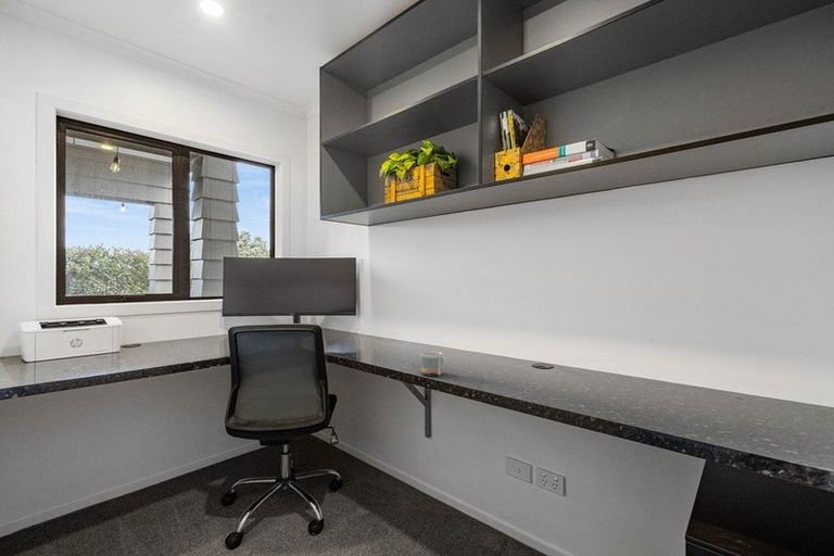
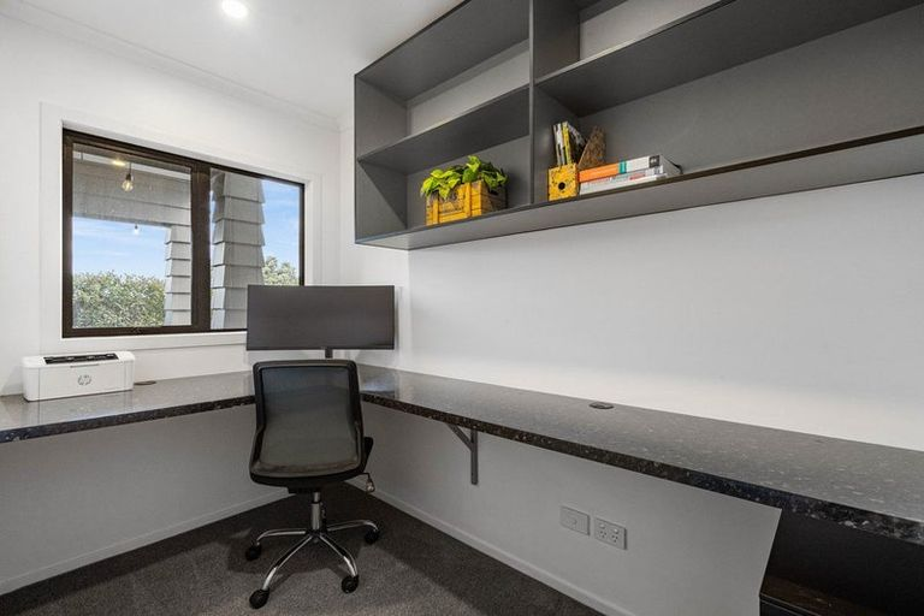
- mug [419,351,447,377]
